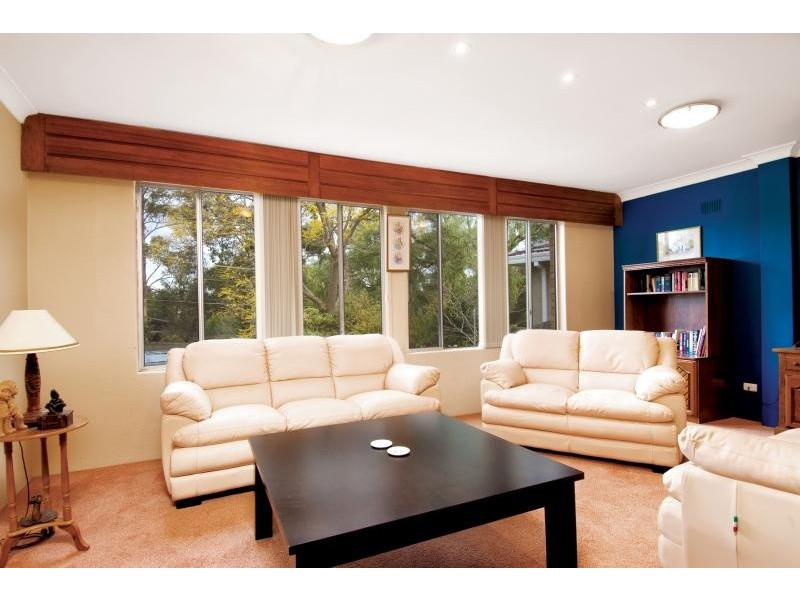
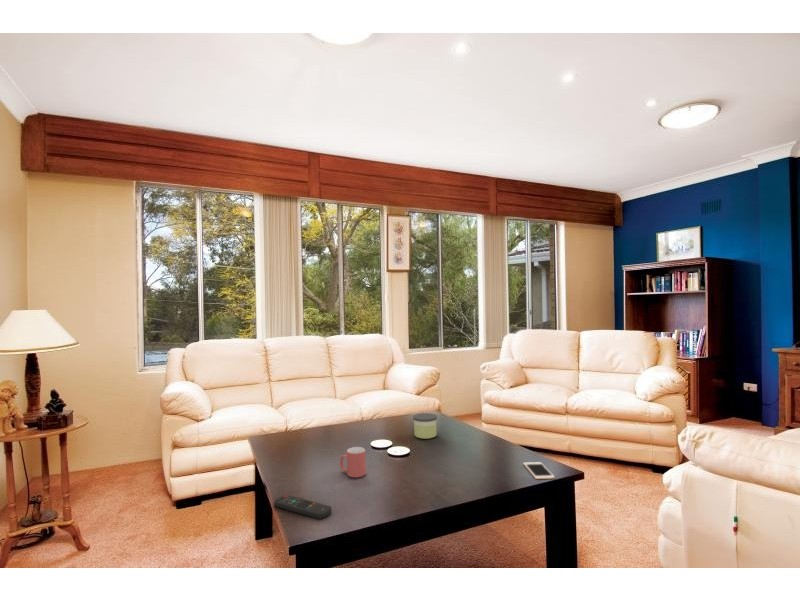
+ mug [339,446,367,478]
+ cell phone [523,461,556,480]
+ candle [412,412,438,440]
+ remote control [273,494,332,520]
